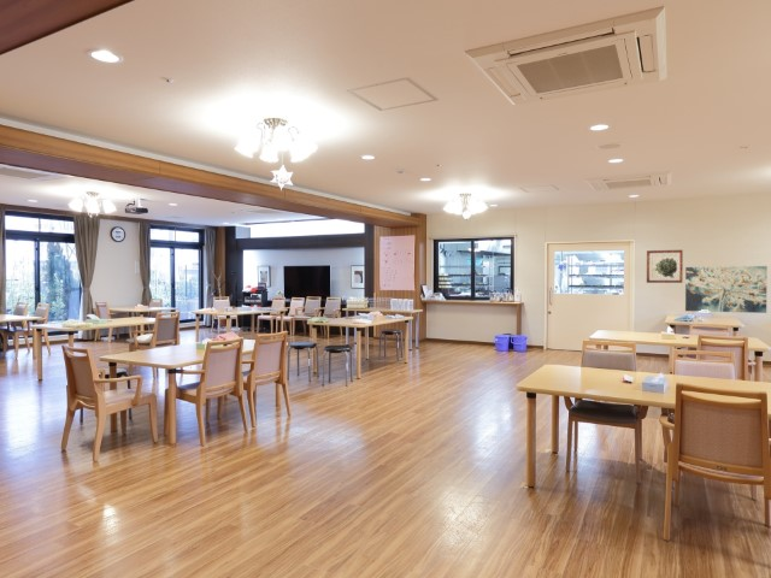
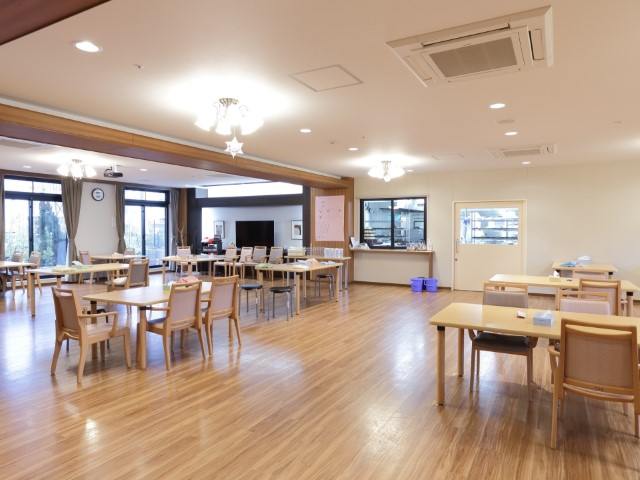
- wall art [646,249,684,284]
- wall art [684,265,769,314]
